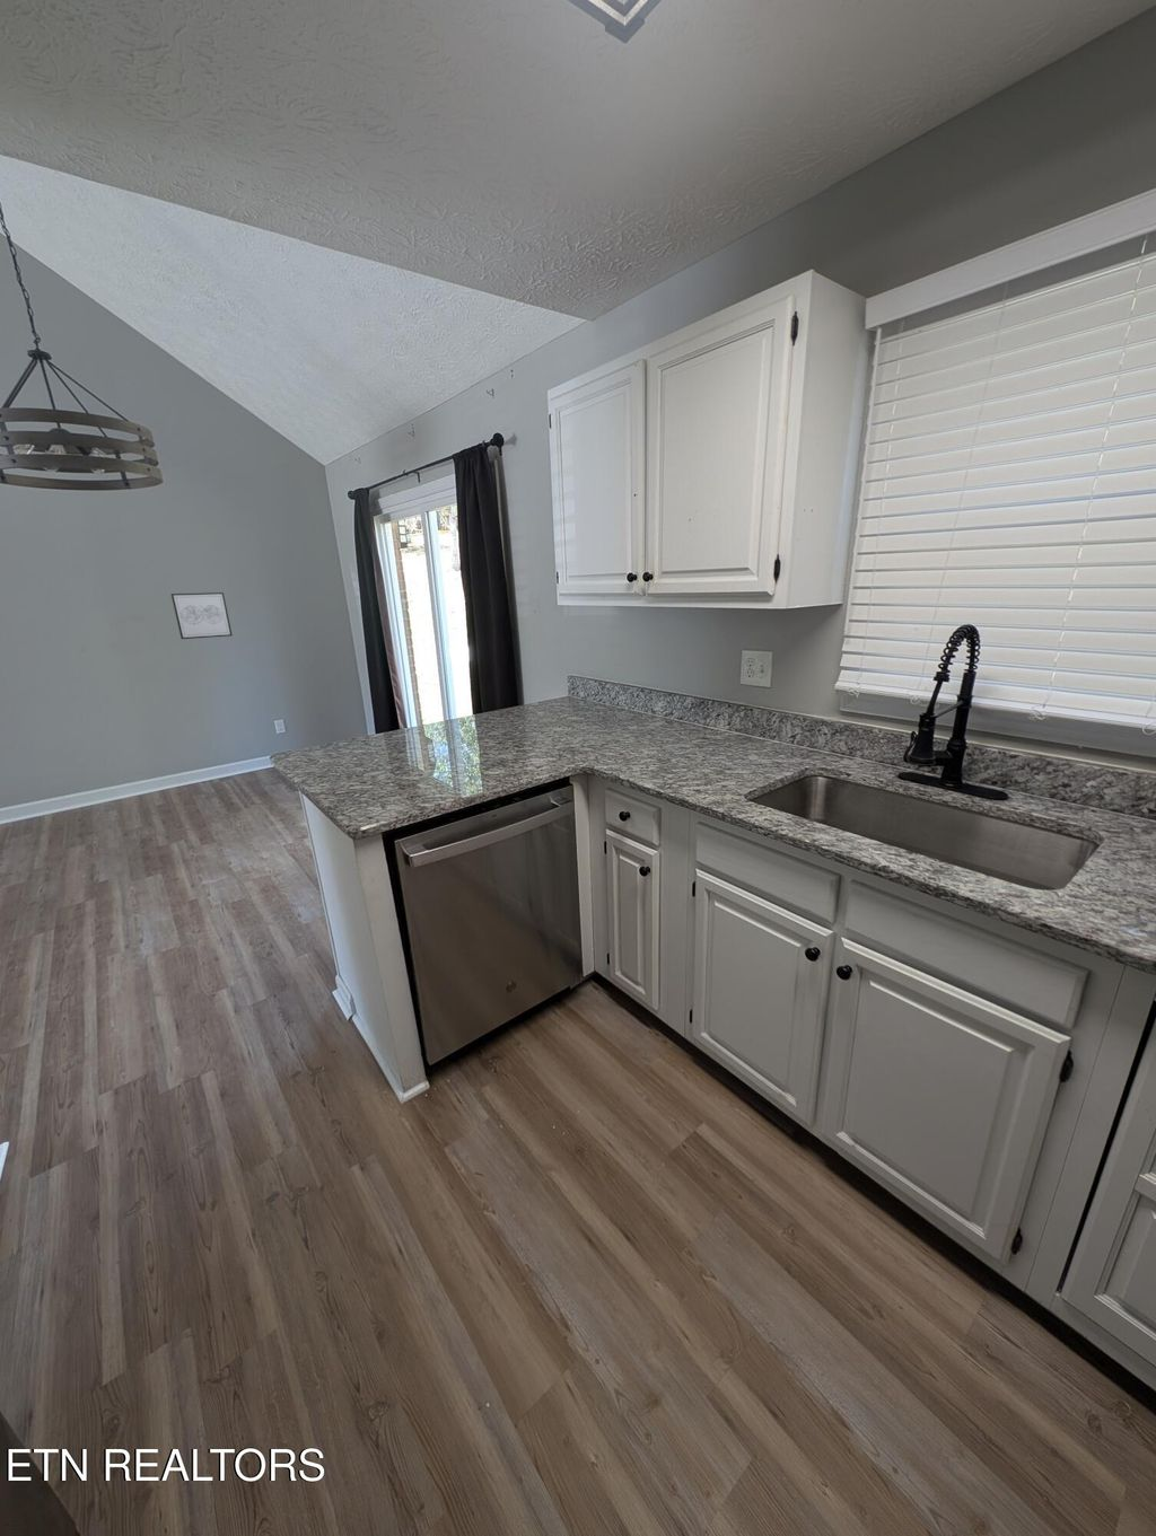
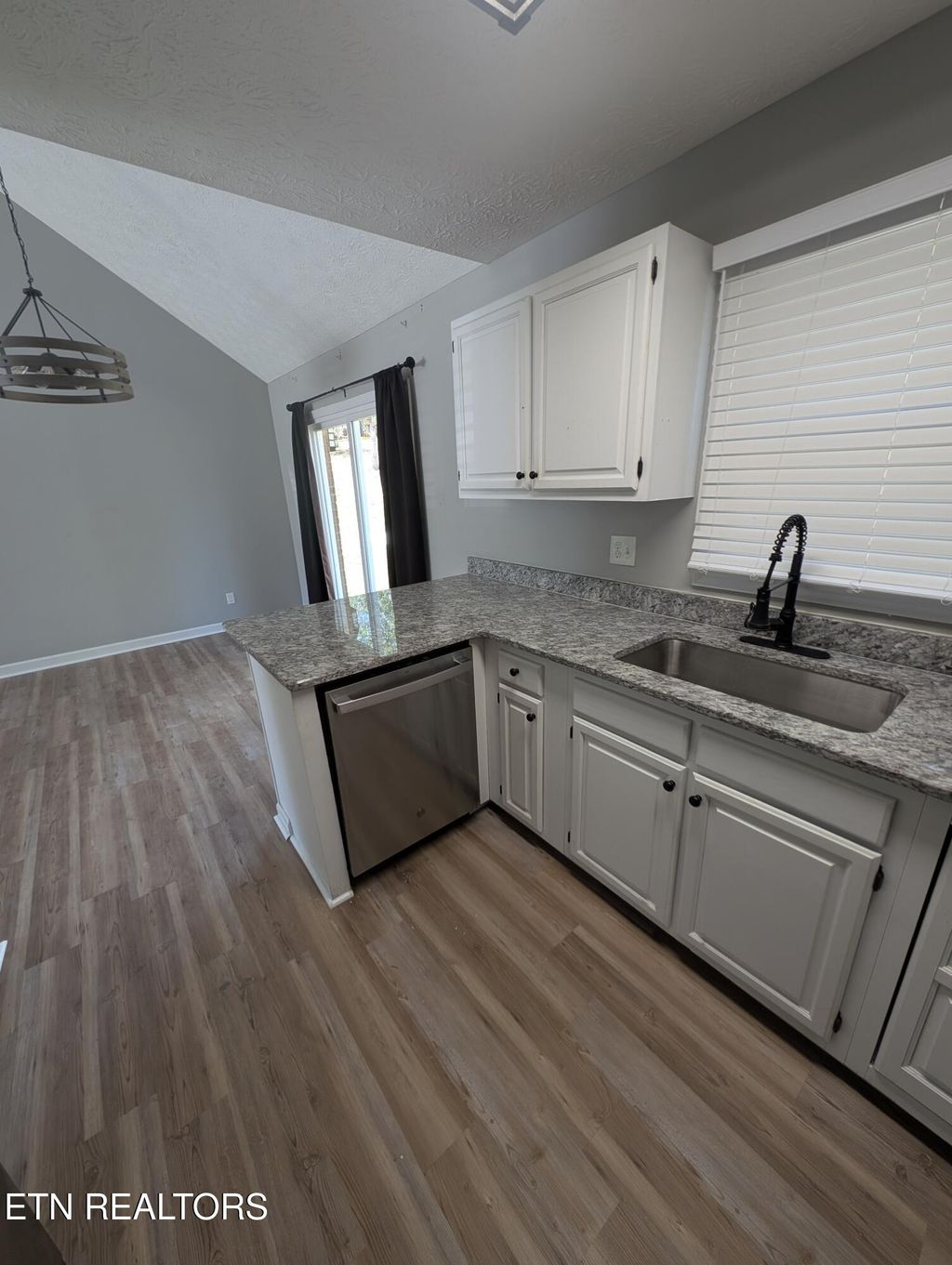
- wall art [170,591,233,640]
